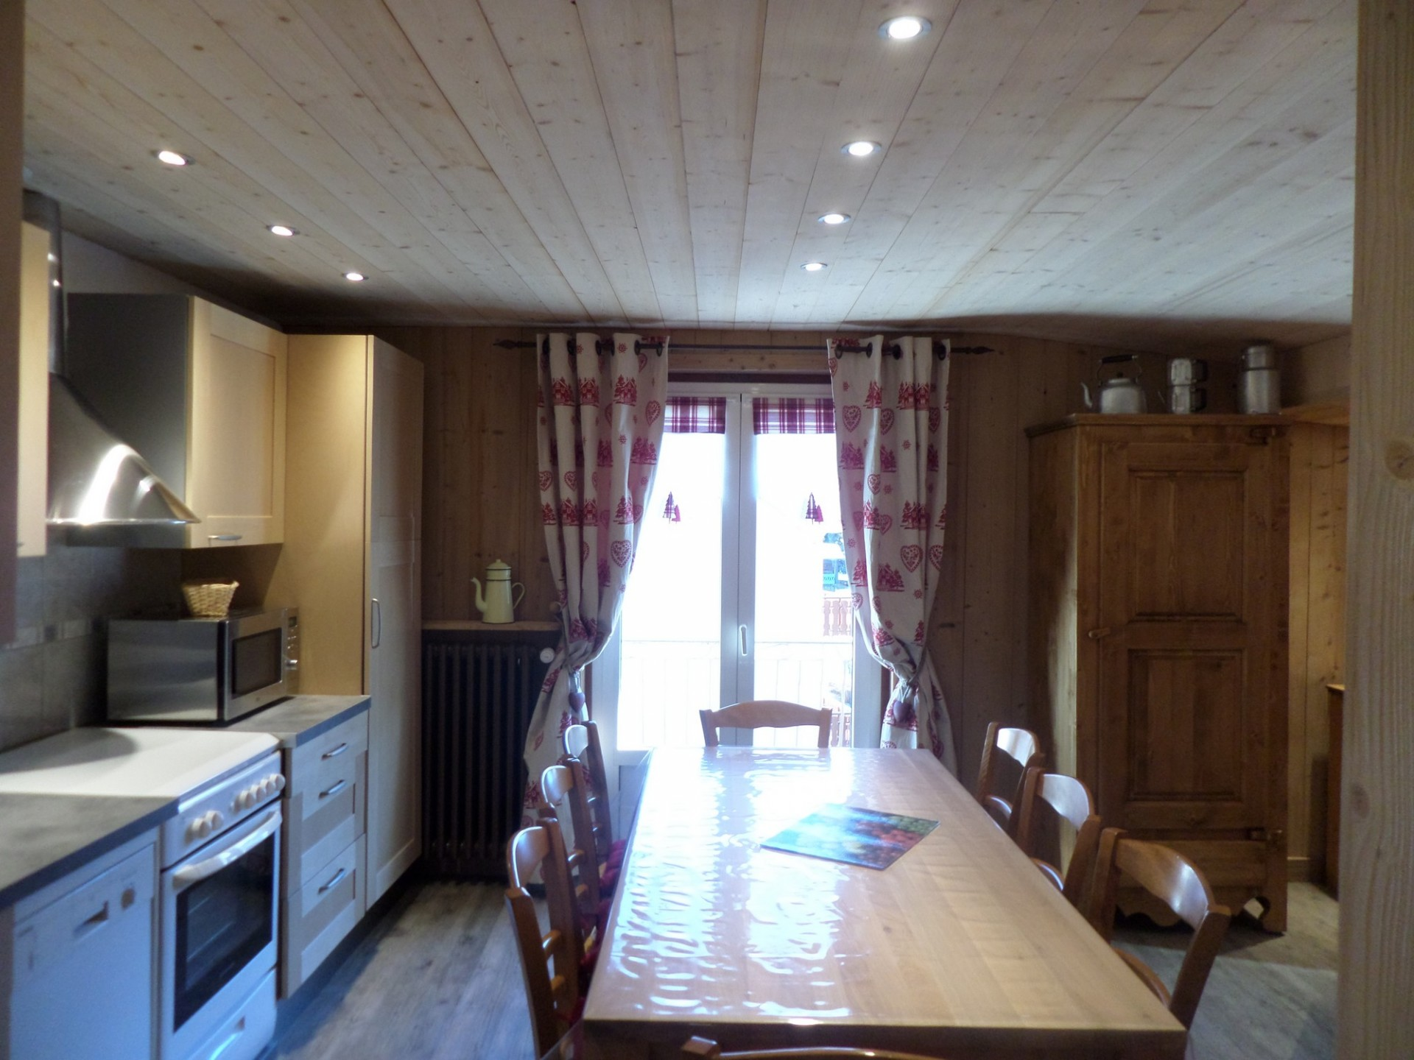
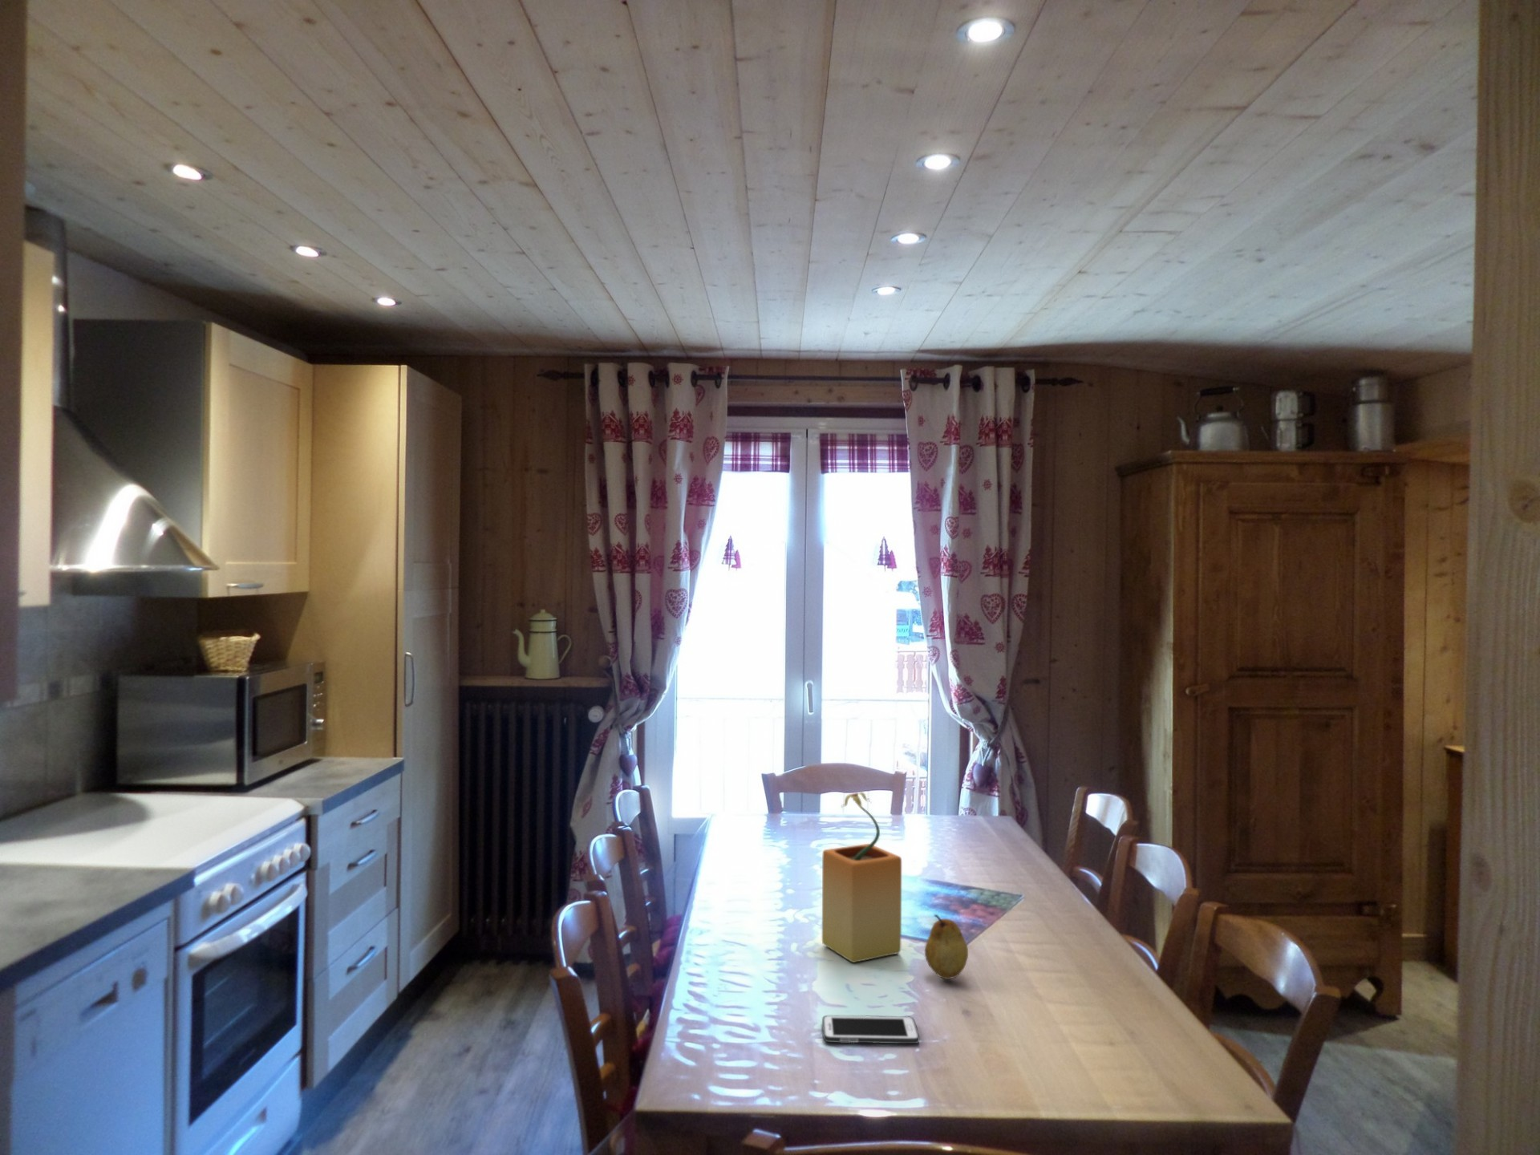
+ potted plant [821,792,902,963]
+ fruit [924,914,969,980]
+ cell phone [821,1014,920,1045]
